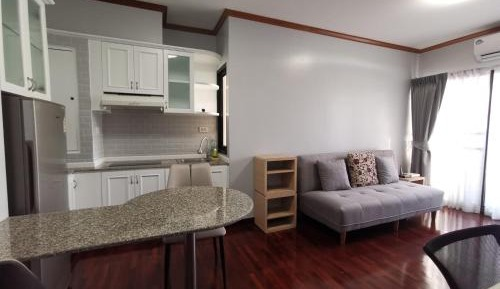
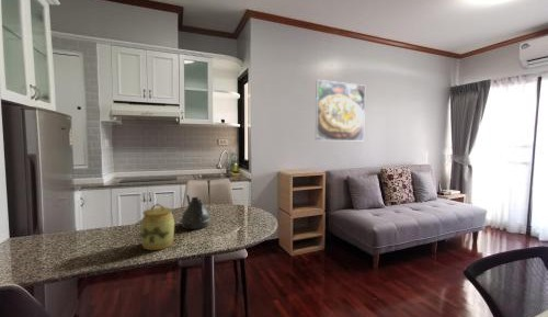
+ jar [139,202,175,251]
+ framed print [315,79,366,141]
+ teapot [179,194,212,230]
